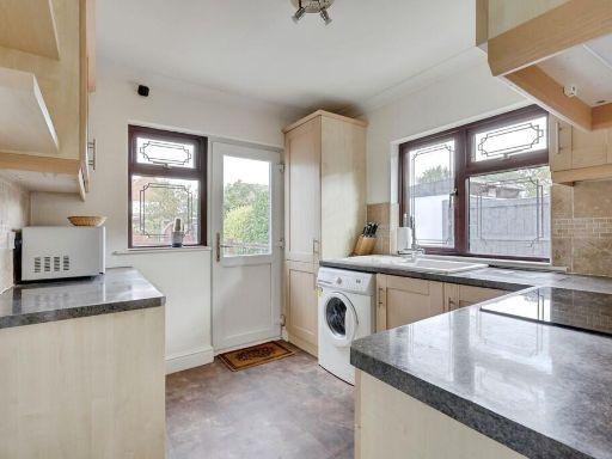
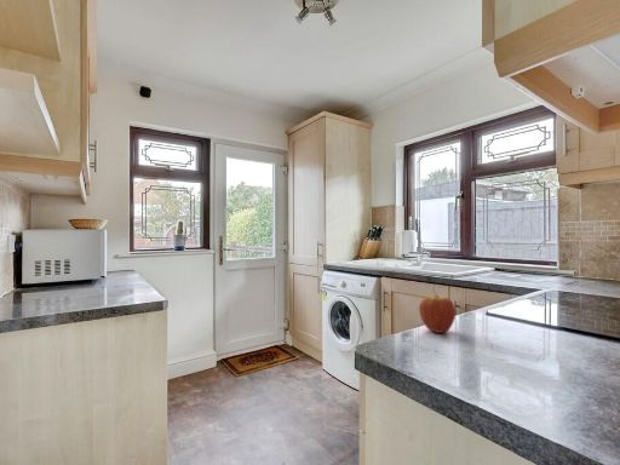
+ fruit [418,292,457,334]
